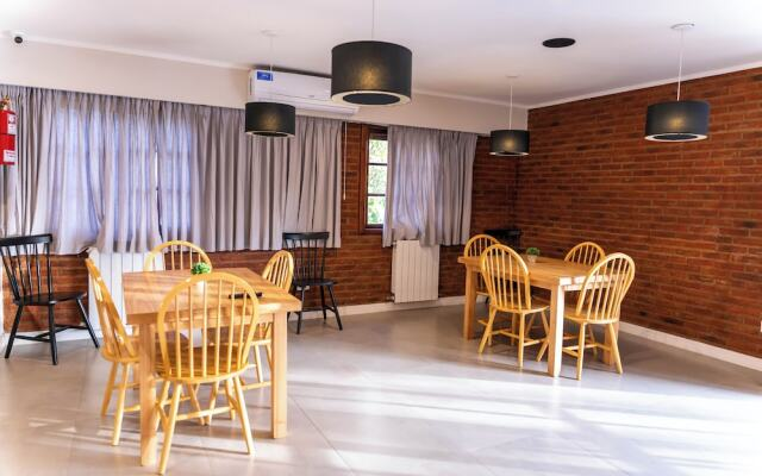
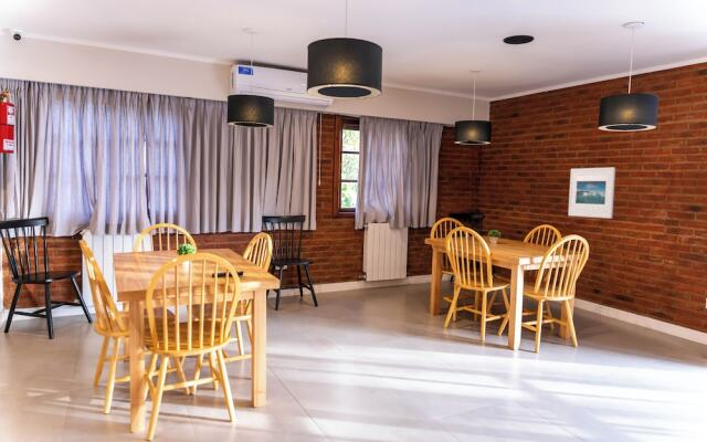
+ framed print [567,166,616,220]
